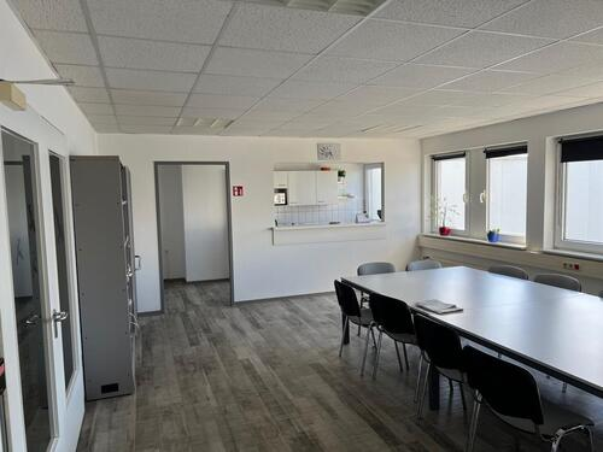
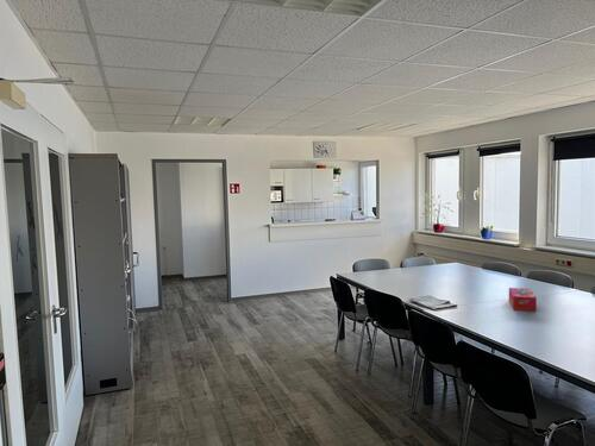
+ tissue box [508,287,538,312]
